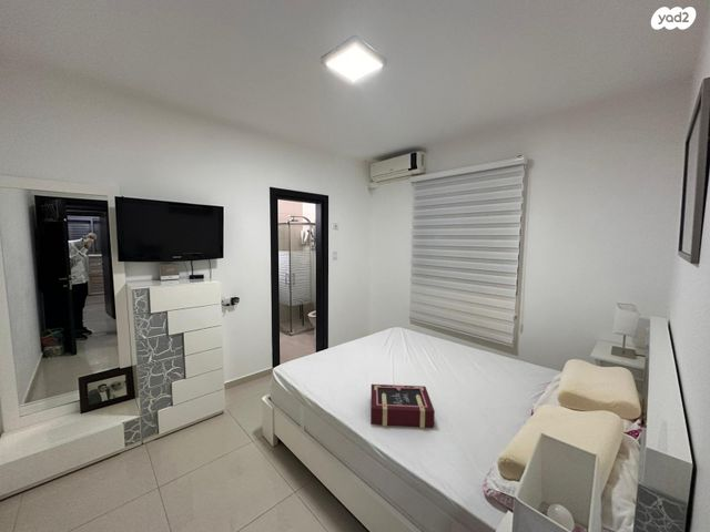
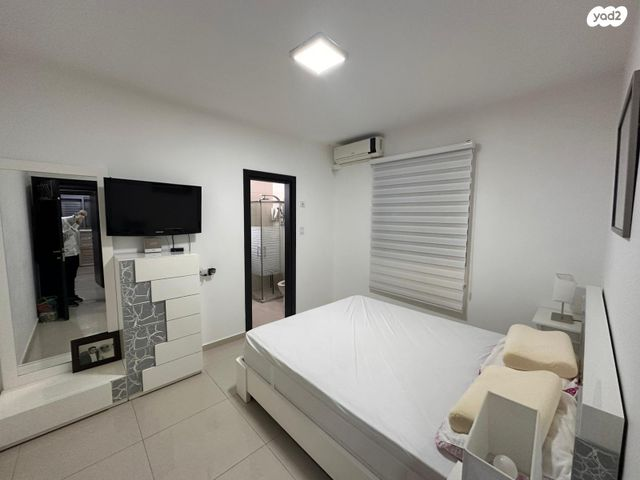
- book [369,383,436,429]
